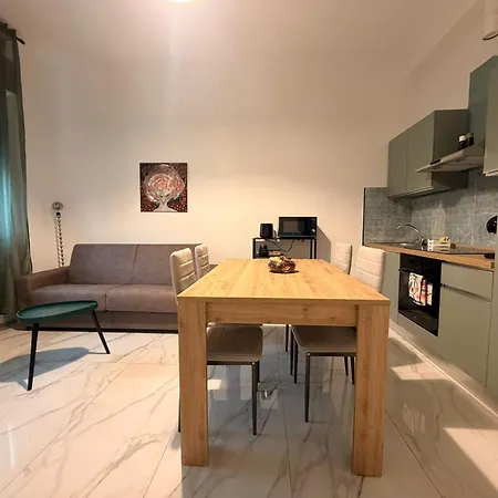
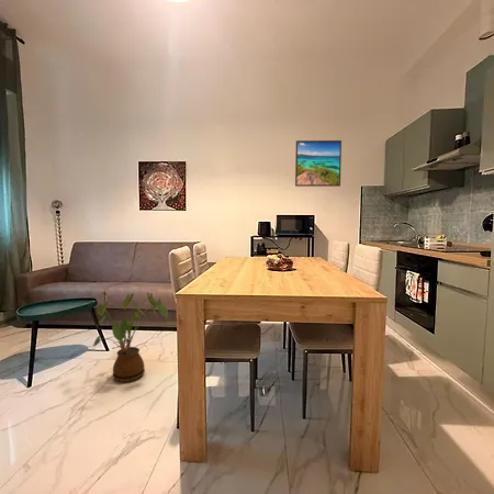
+ house plant [92,292,169,383]
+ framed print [294,139,343,188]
